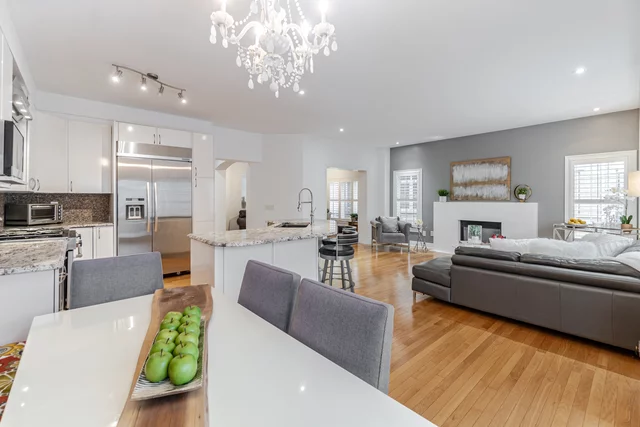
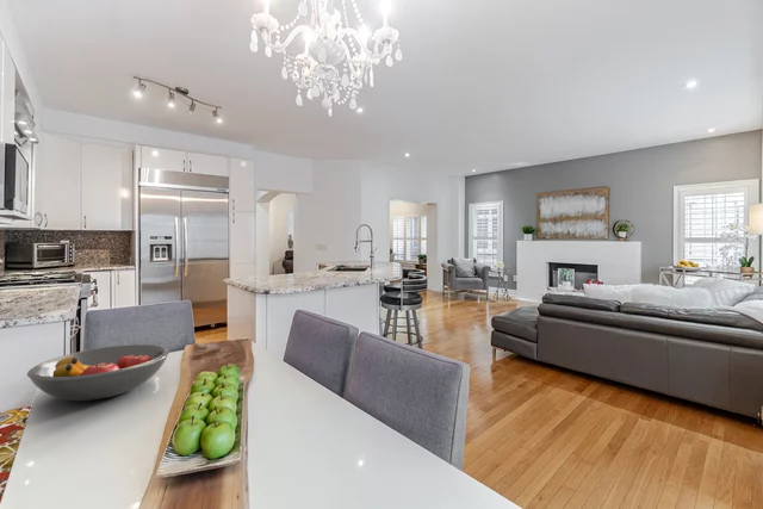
+ fruit bowl [26,343,170,402]
